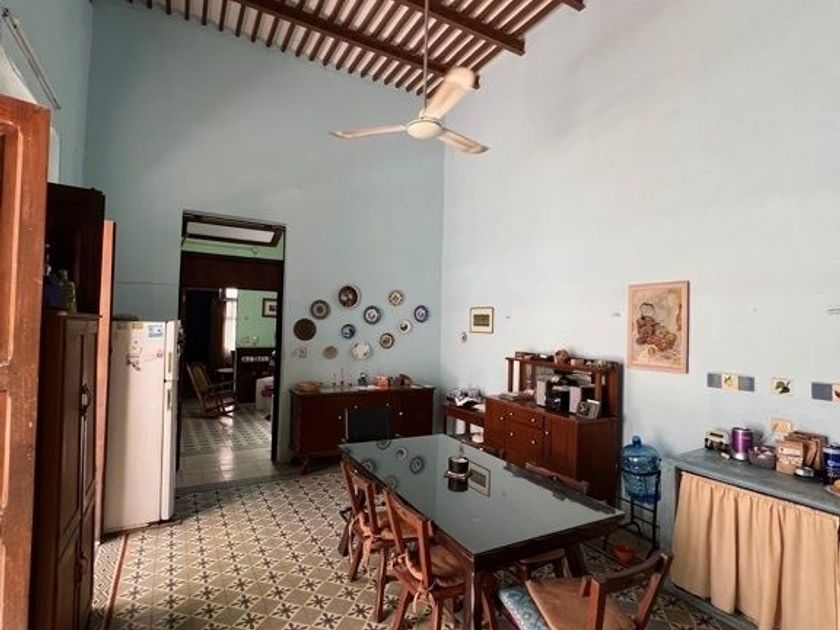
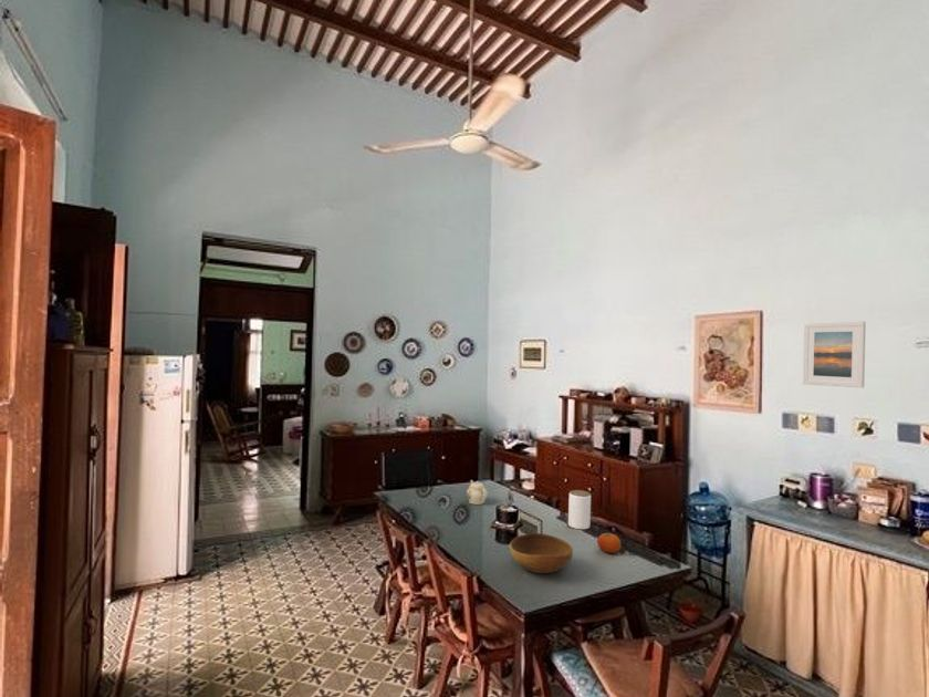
+ jar [567,489,592,530]
+ teapot [466,479,489,506]
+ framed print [802,321,867,389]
+ fruit [596,532,622,554]
+ bowl [509,532,574,574]
